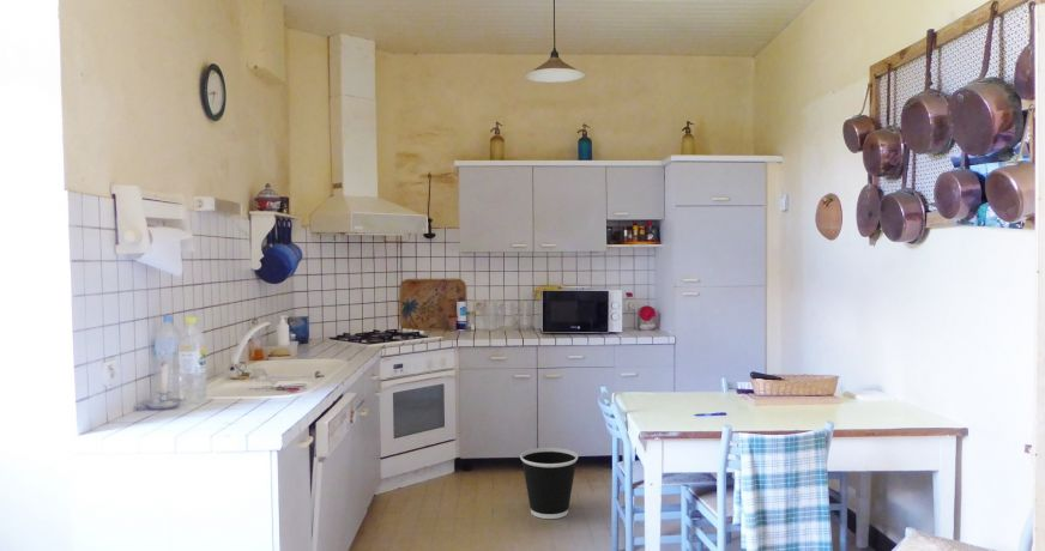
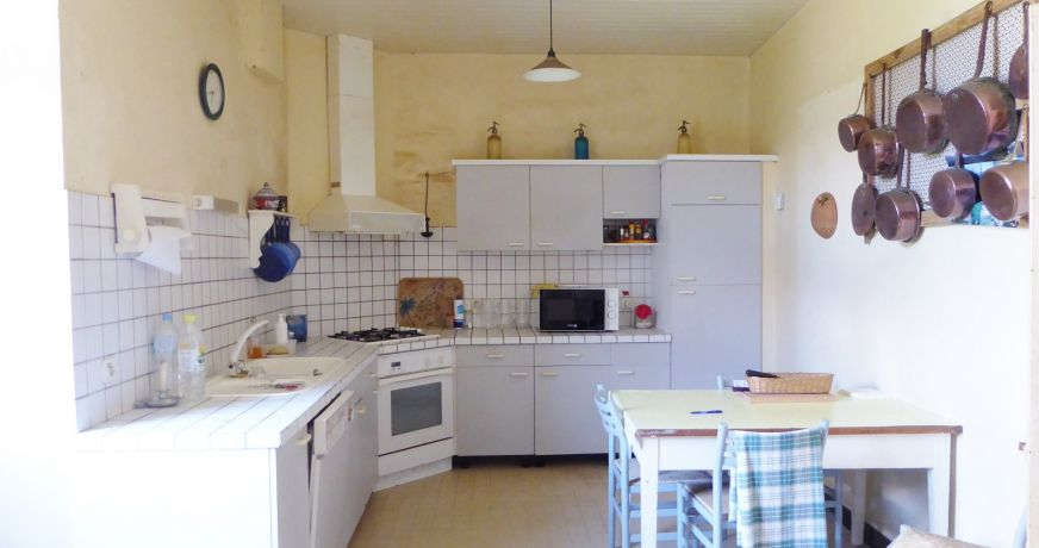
- wastebasket [519,447,579,520]
